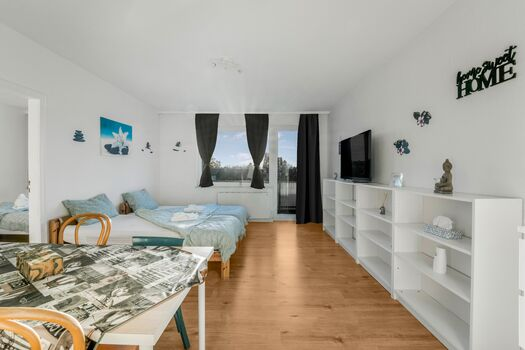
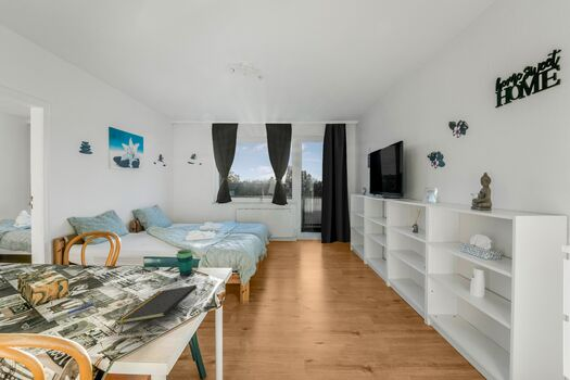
+ notepad [116,284,198,326]
+ cup [175,249,194,277]
+ pen [46,301,98,322]
